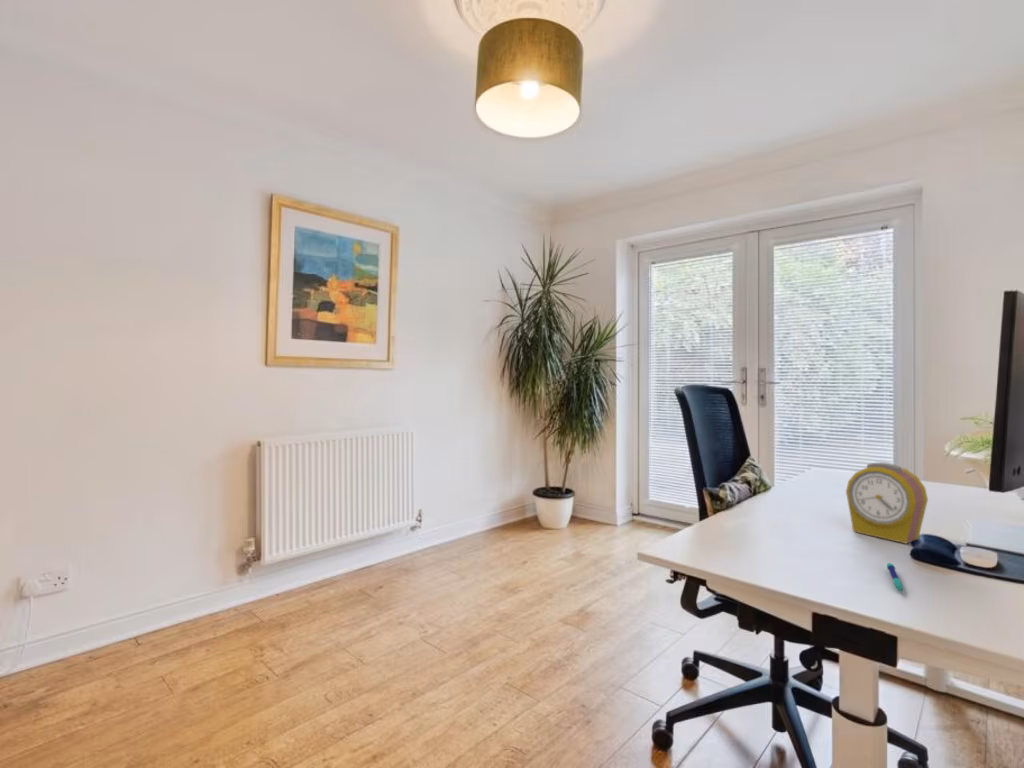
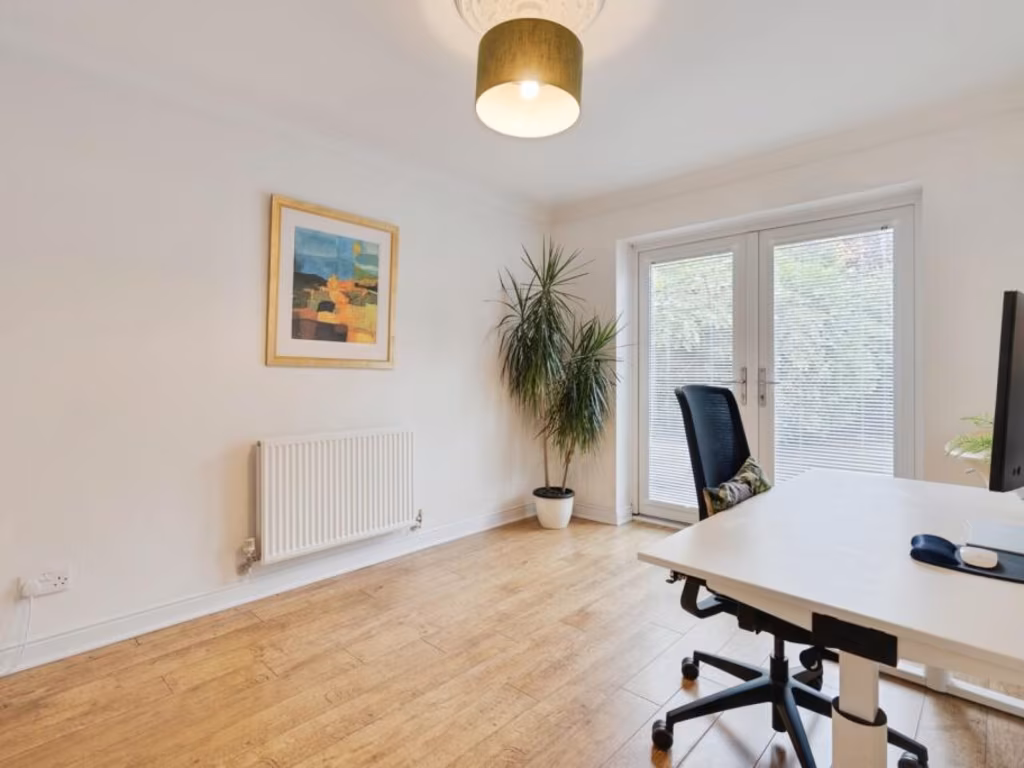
- pen [886,562,904,593]
- alarm clock [845,461,929,544]
